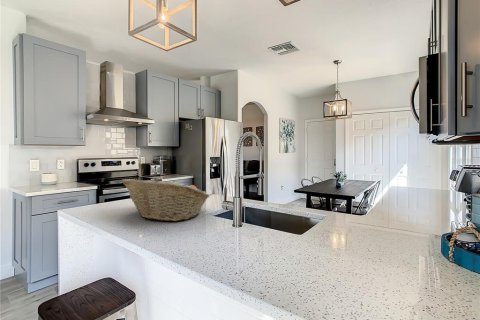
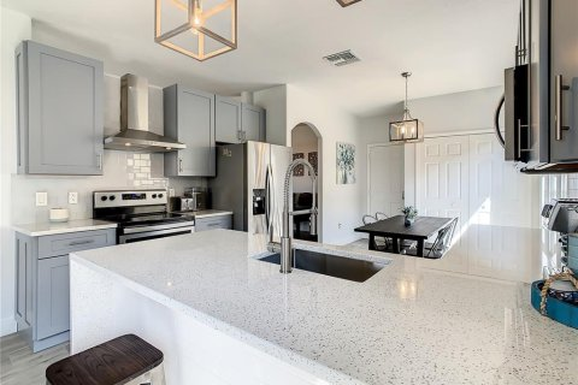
- fruit basket [120,178,211,222]
